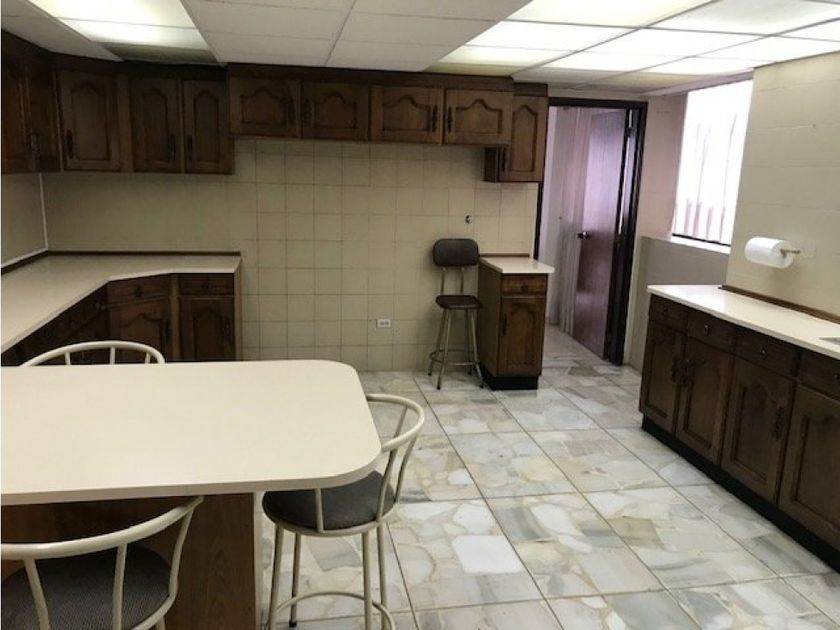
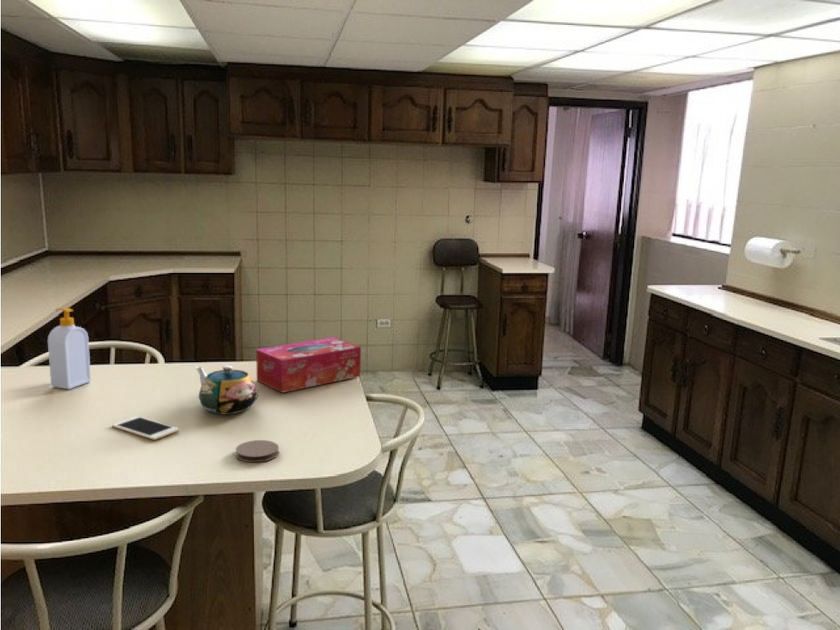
+ soap bottle [47,307,92,390]
+ coaster [235,439,280,463]
+ cell phone [111,415,180,441]
+ teapot [195,365,260,415]
+ tissue box [255,336,362,394]
